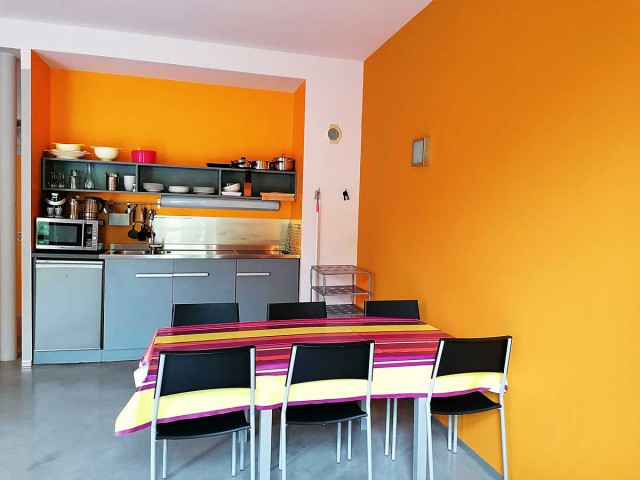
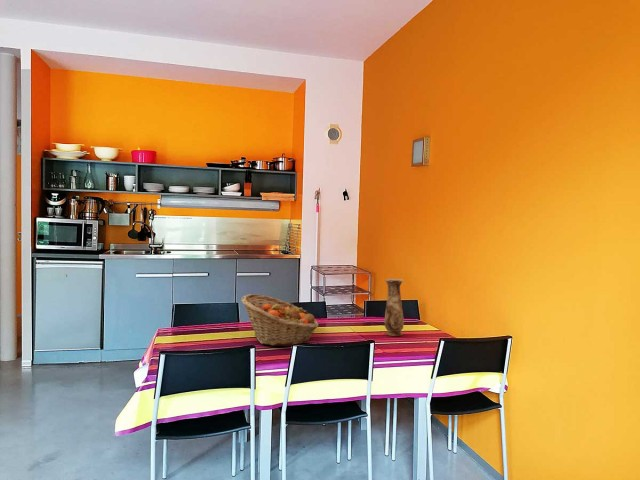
+ fruit basket [240,293,319,347]
+ vase [384,278,405,337]
